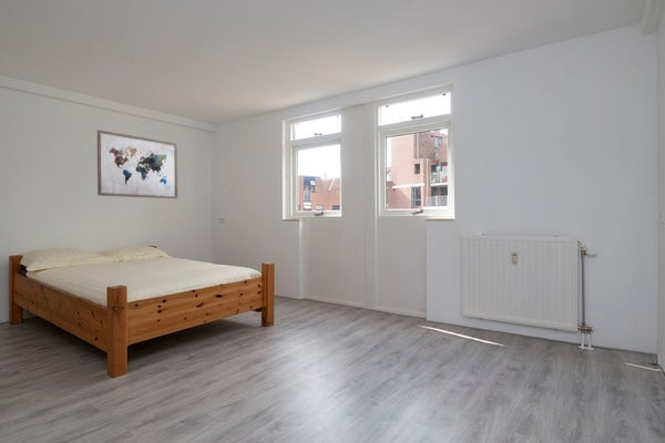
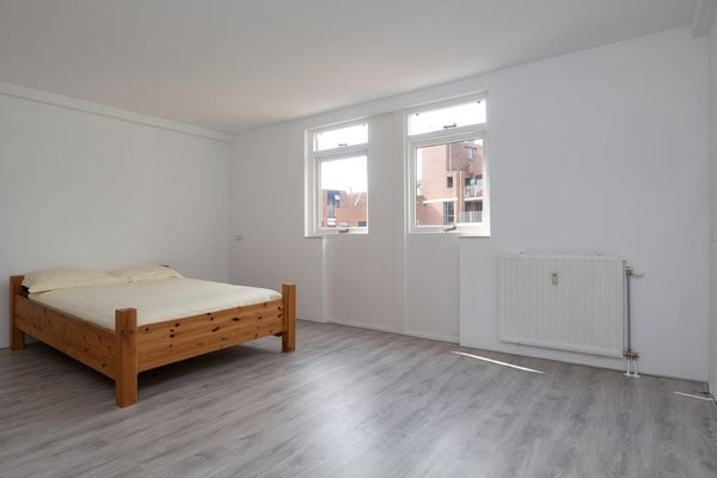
- wall art [96,128,178,200]
